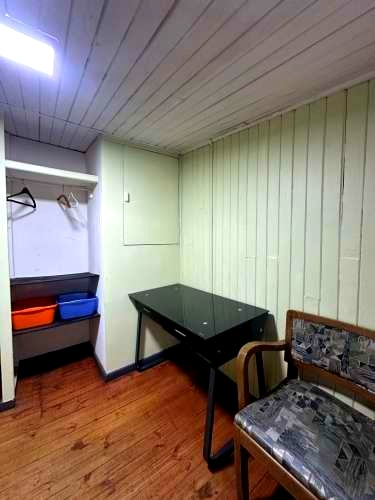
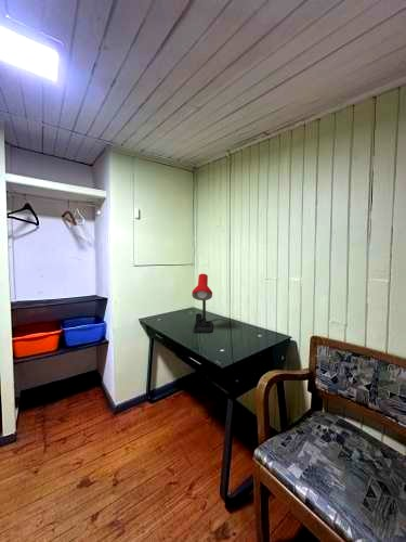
+ desk lamp [191,273,213,334]
